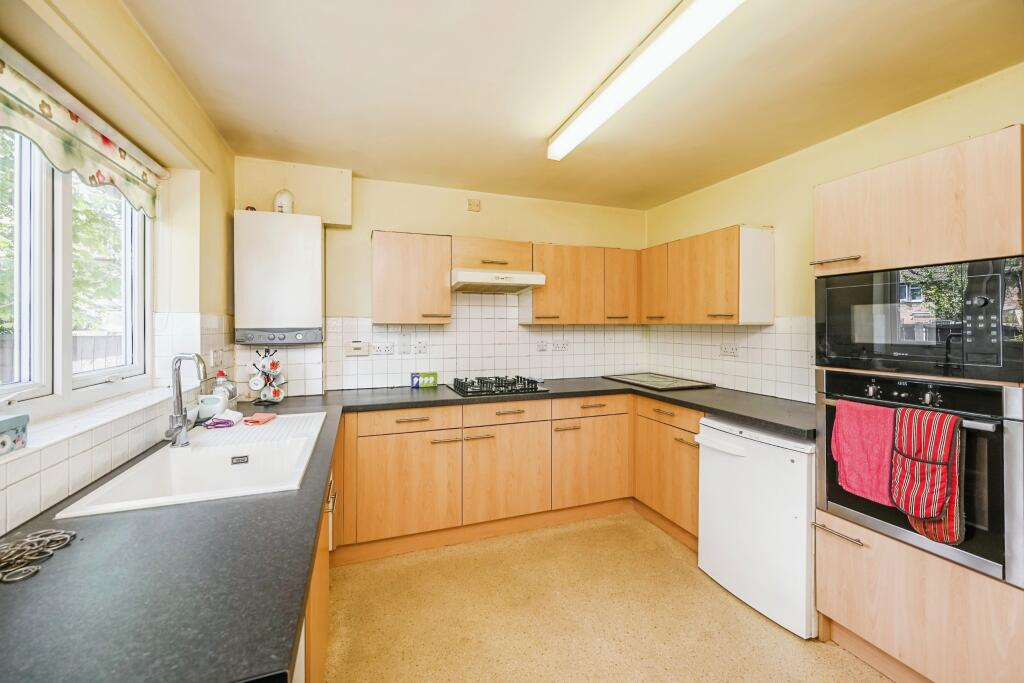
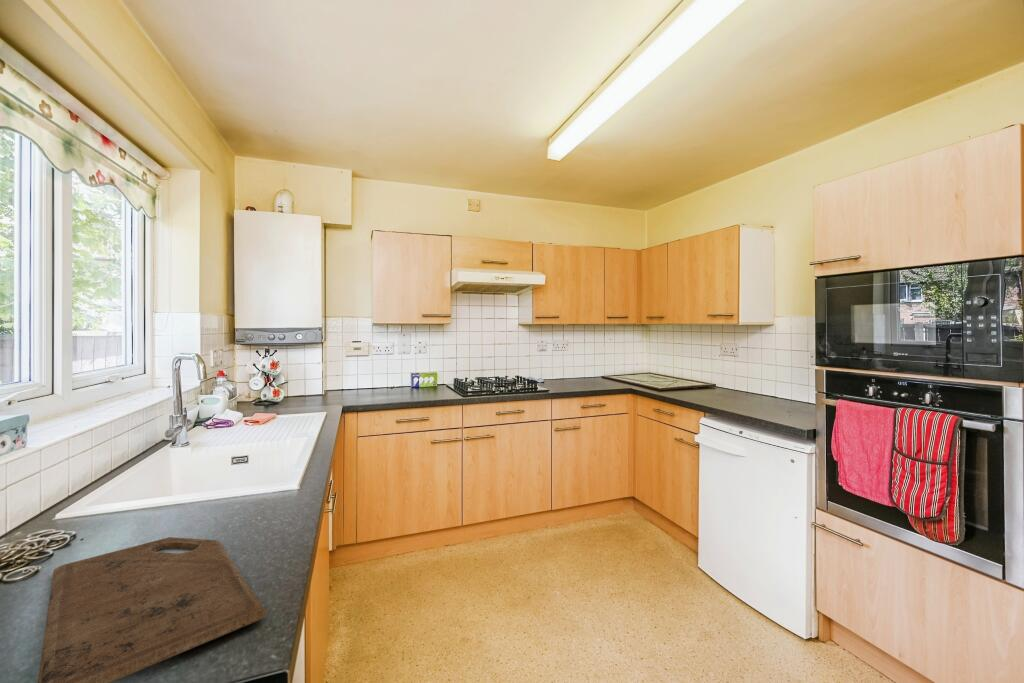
+ cutting board [37,536,269,683]
